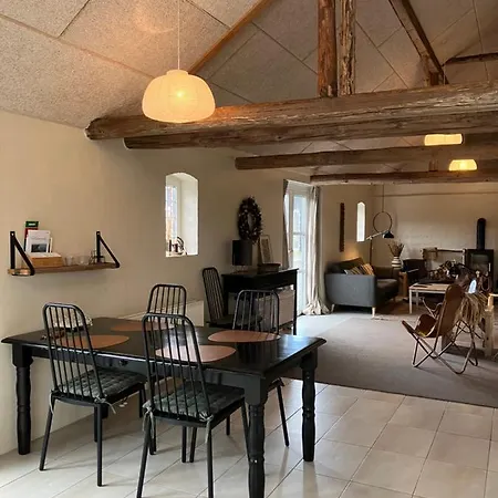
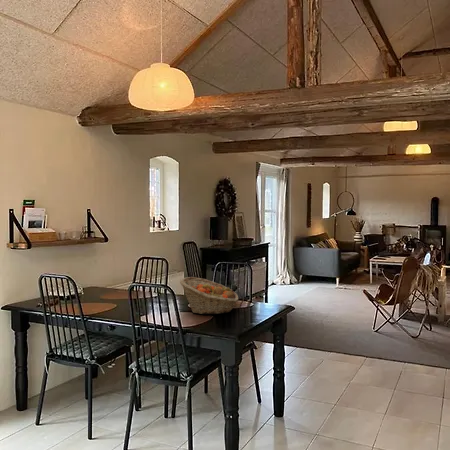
+ fruit basket [179,276,239,315]
